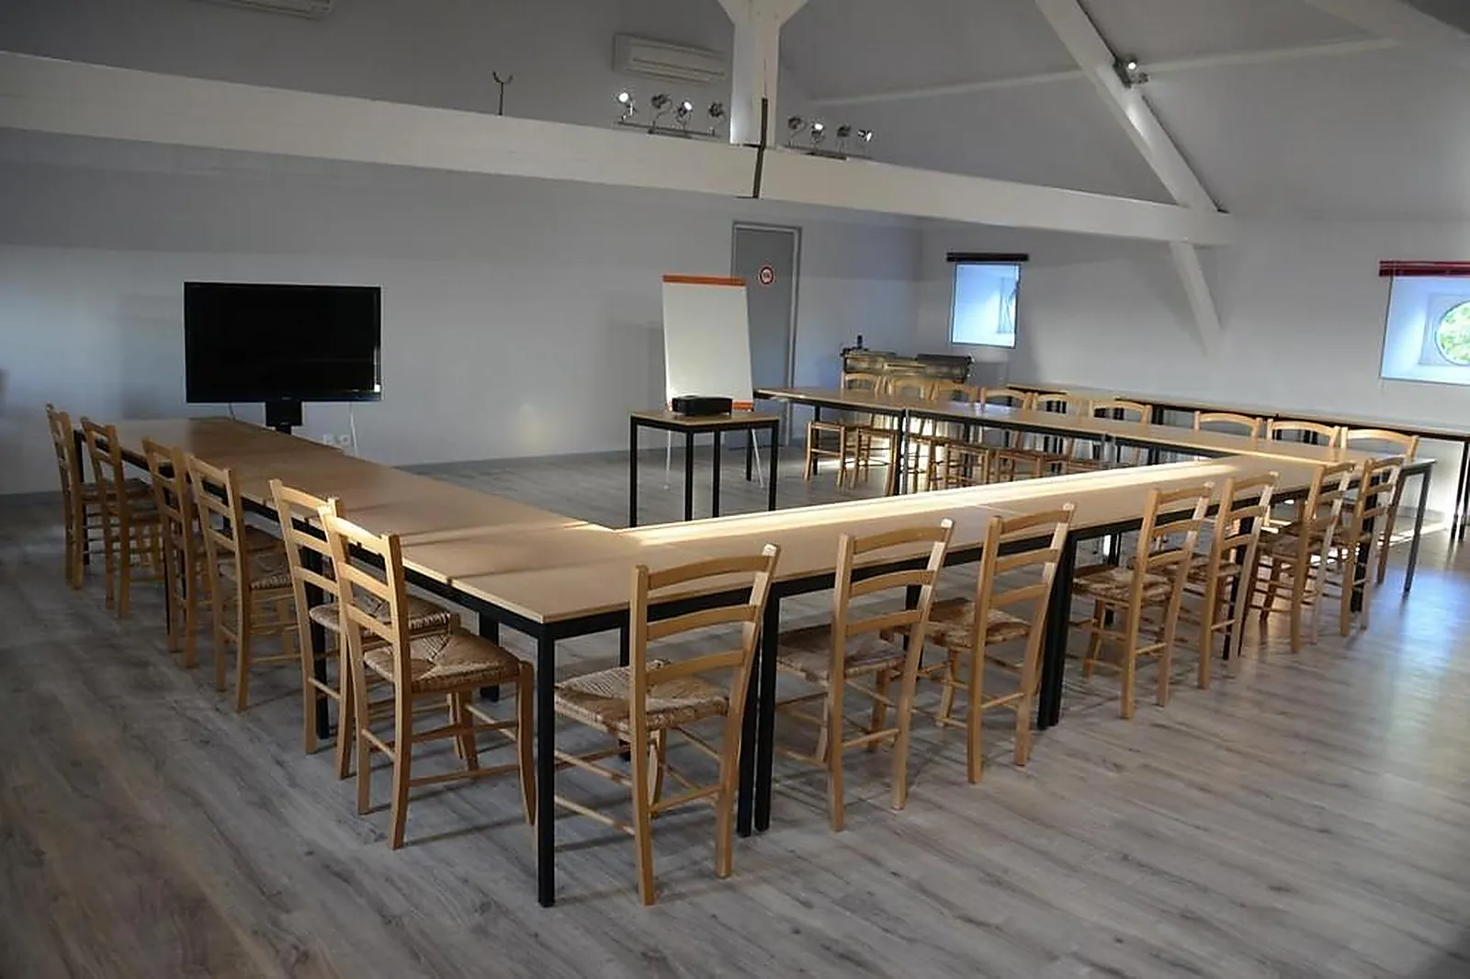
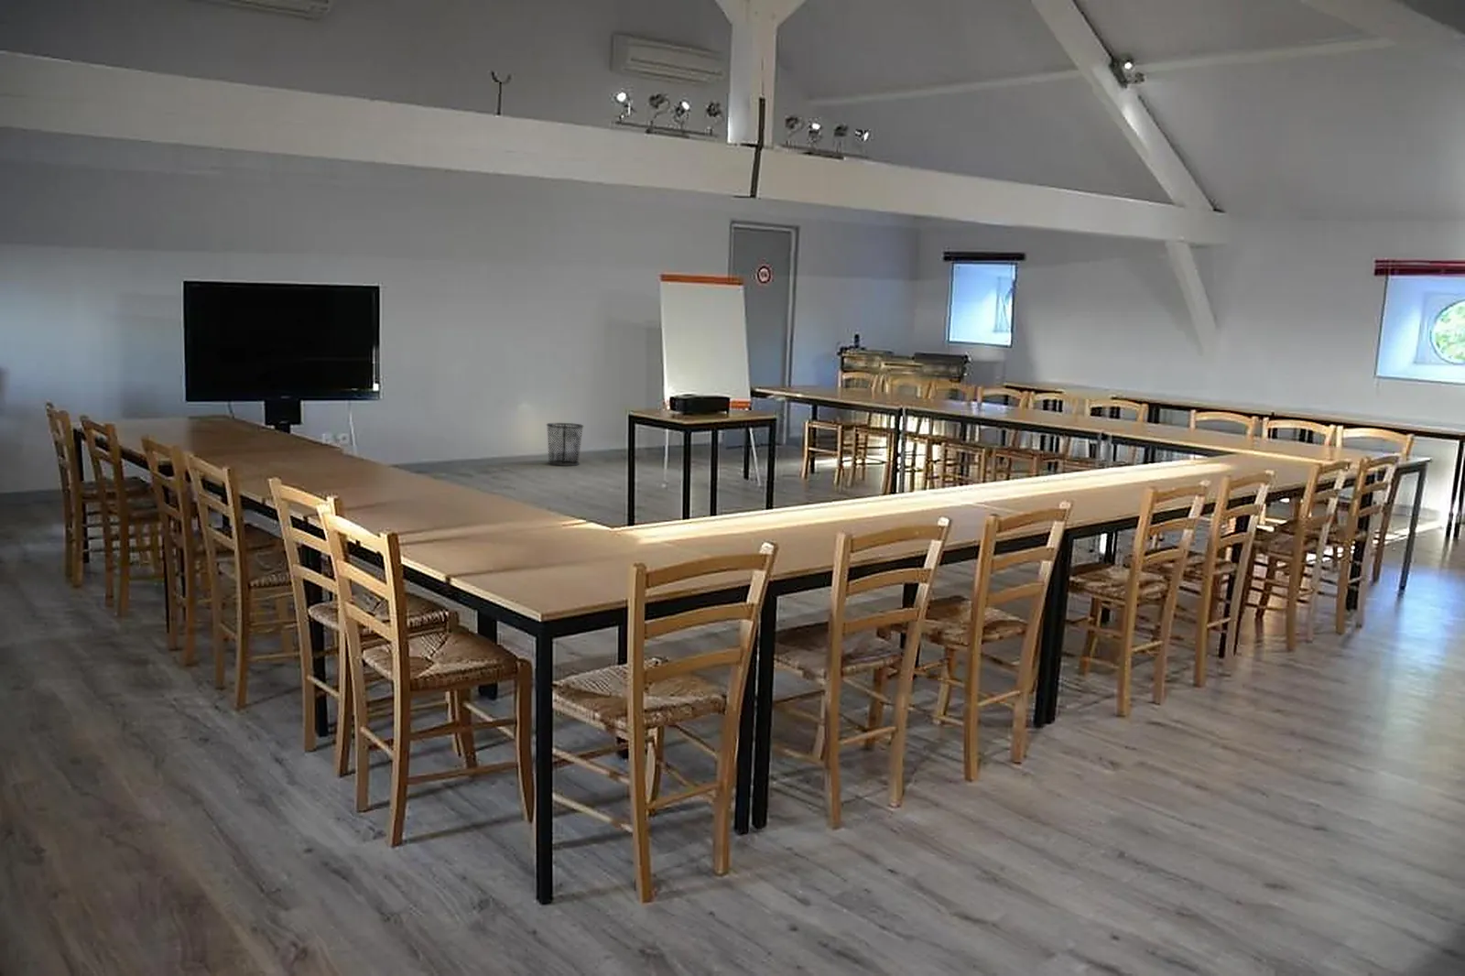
+ waste bin [546,422,584,467]
